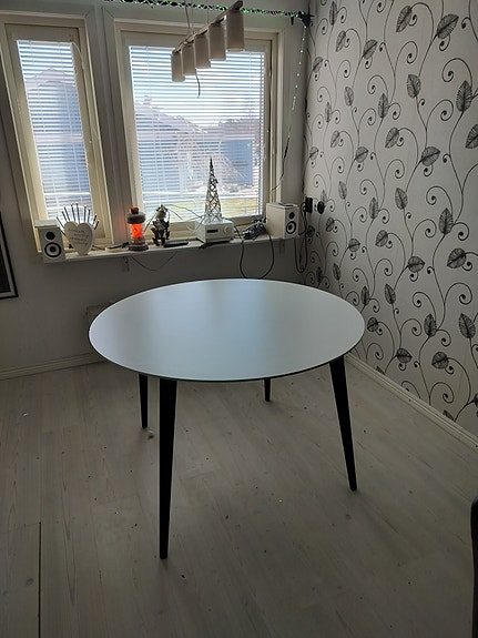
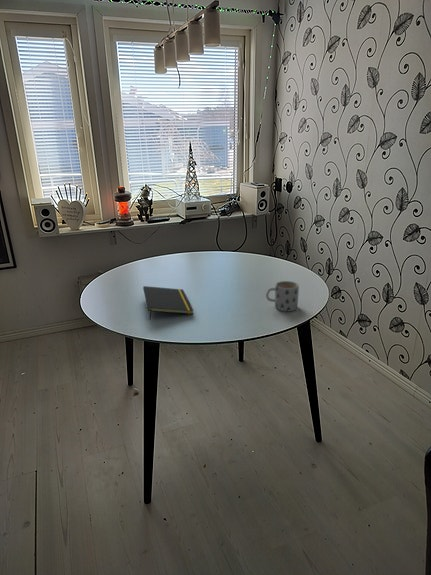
+ notepad [142,285,195,321]
+ mug [265,280,300,312]
